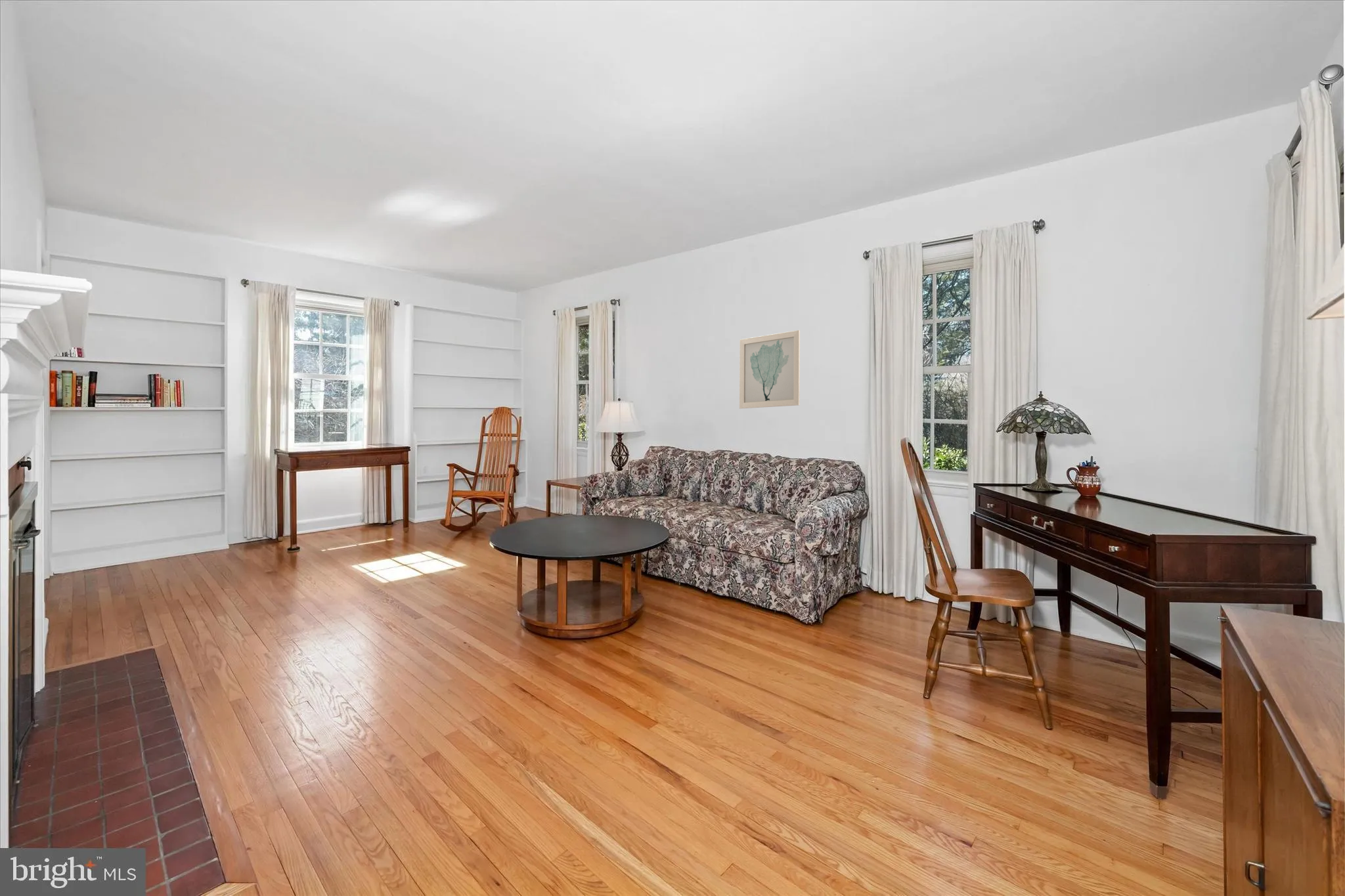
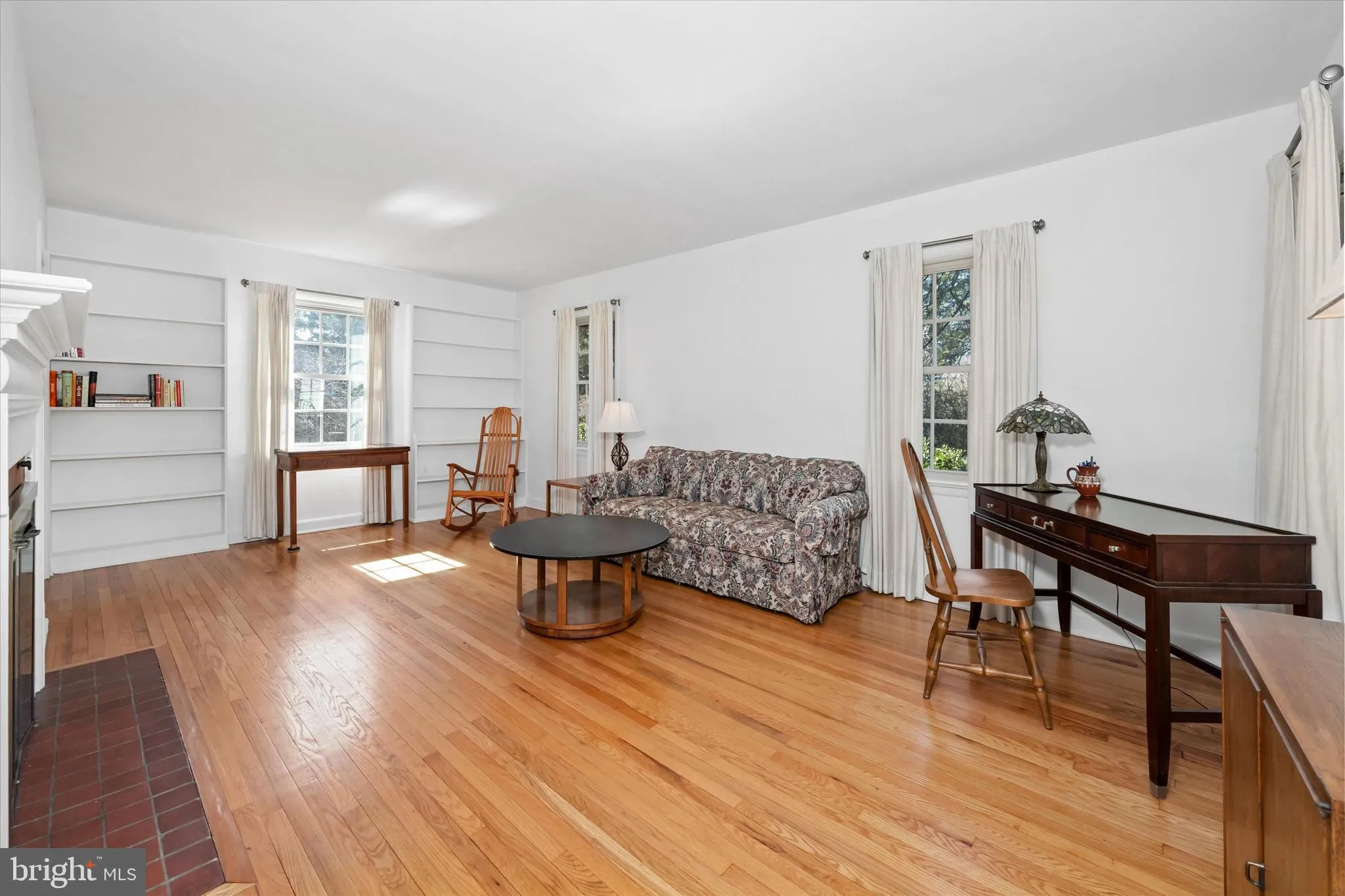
- wall art [739,330,801,409]
